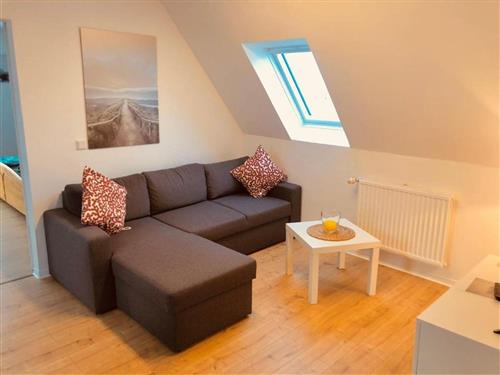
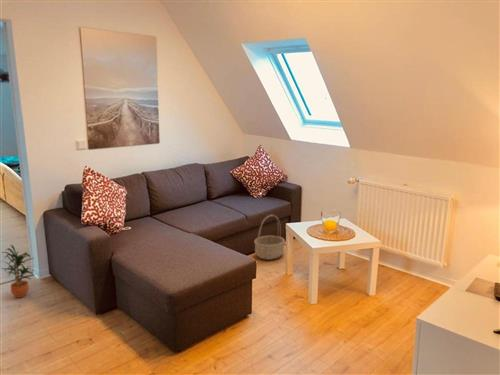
+ basket [253,214,286,261]
+ potted plant [0,244,35,299]
